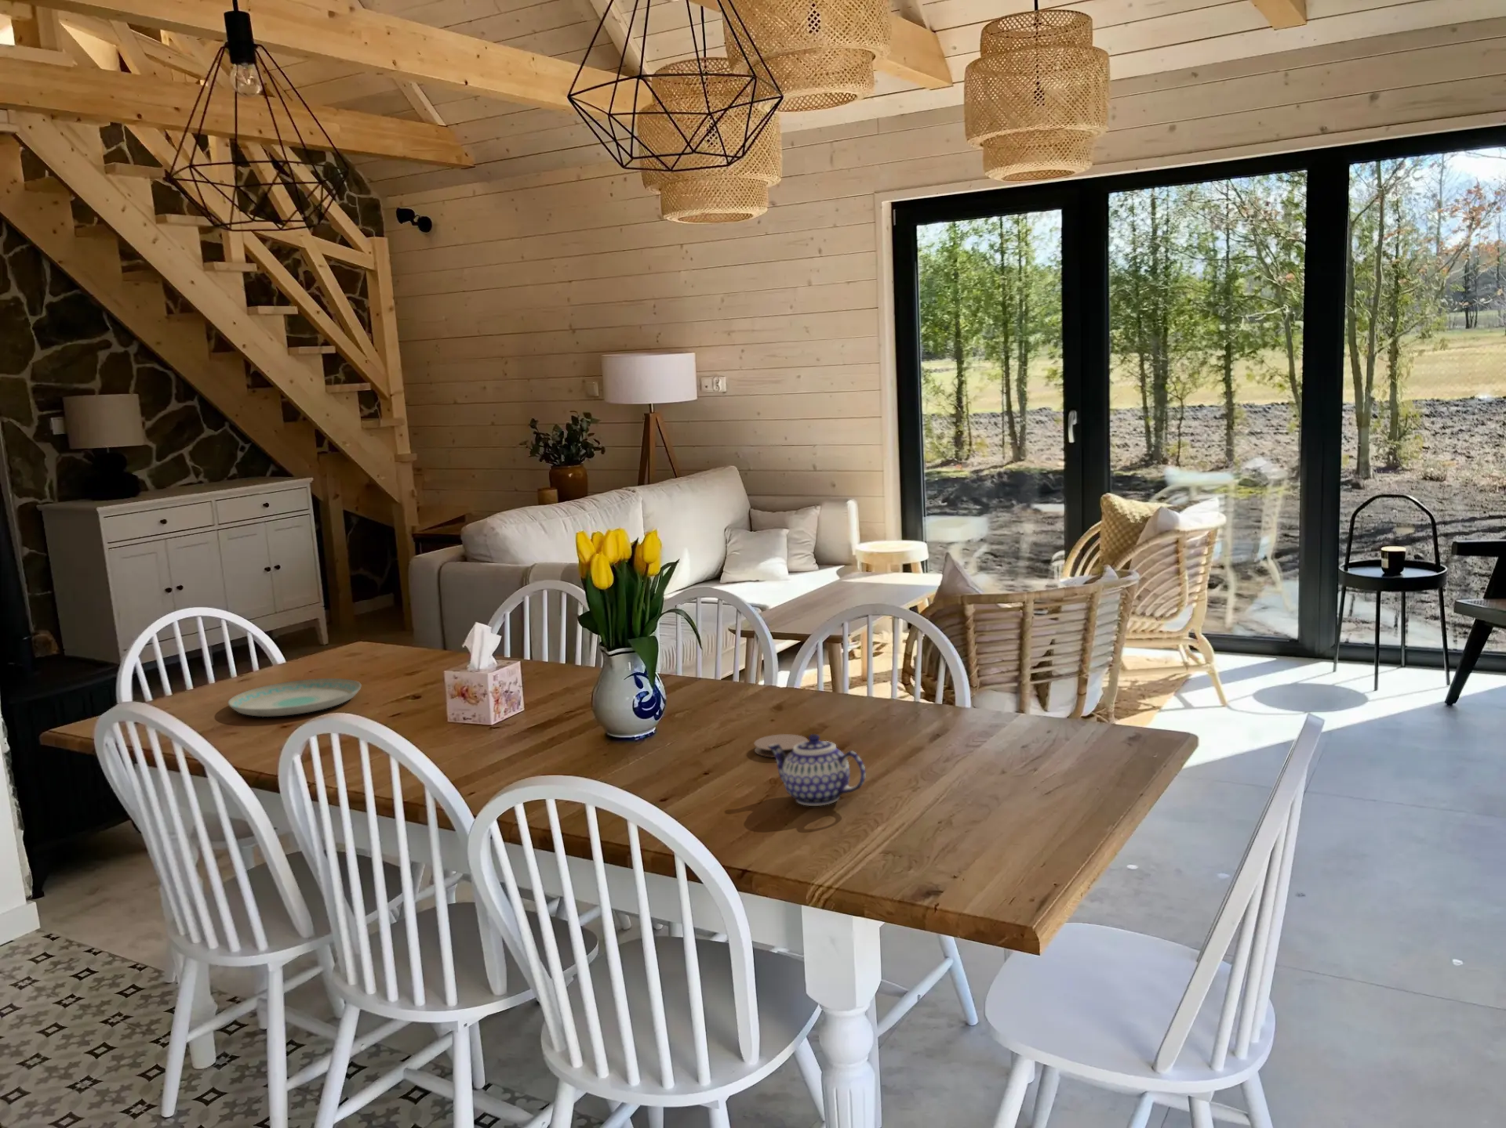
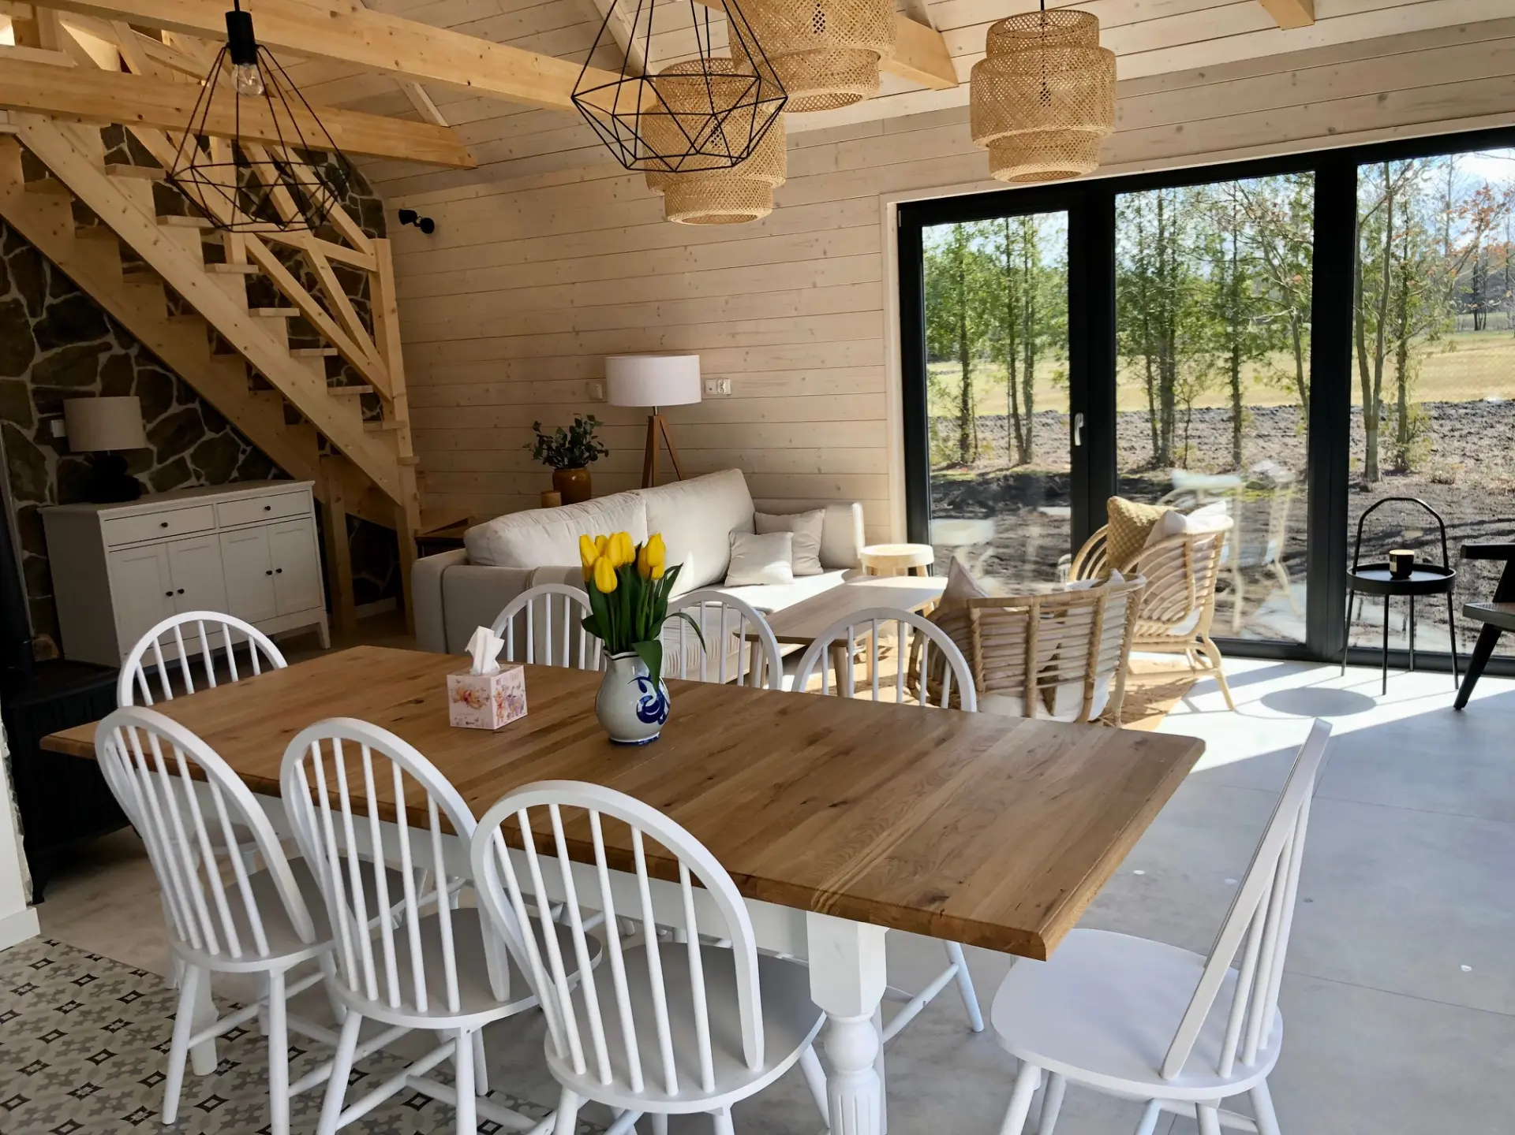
- plate [228,678,363,718]
- teapot [768,733,867,807]
- coaster [754,733,809,758]
